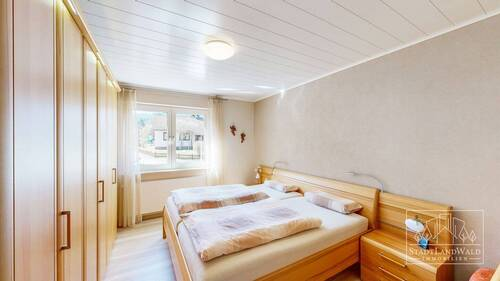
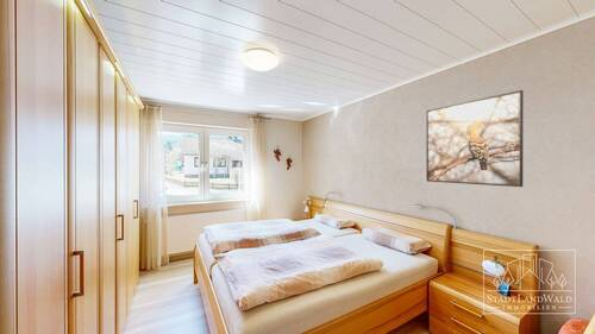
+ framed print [425,89,525,188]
